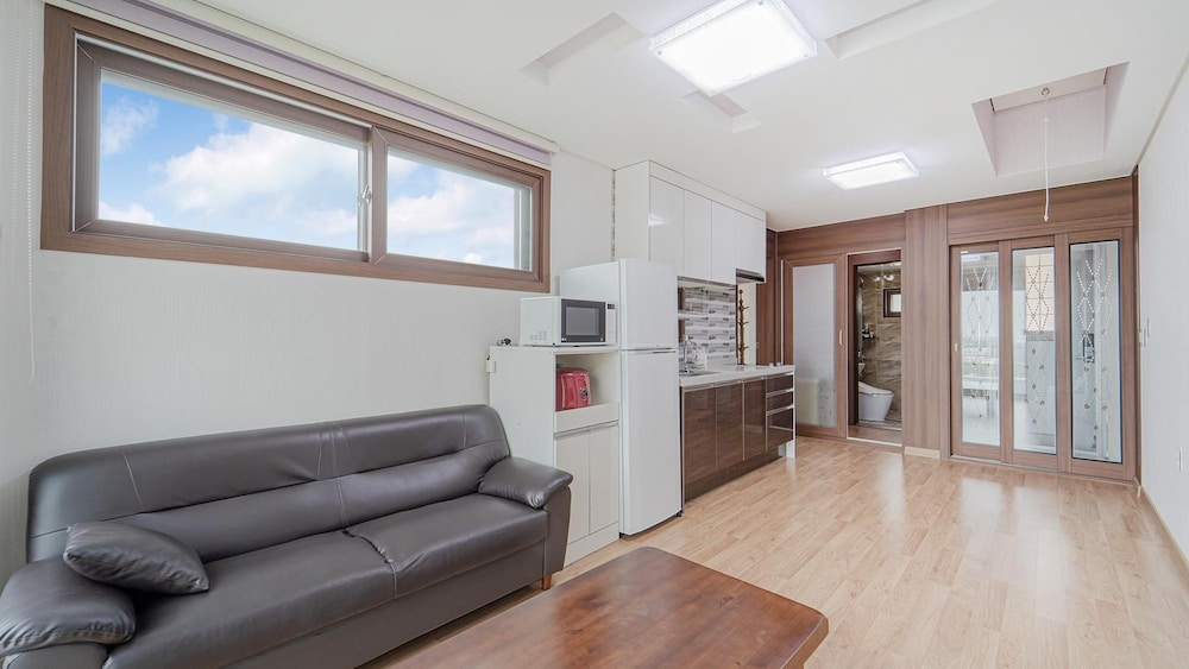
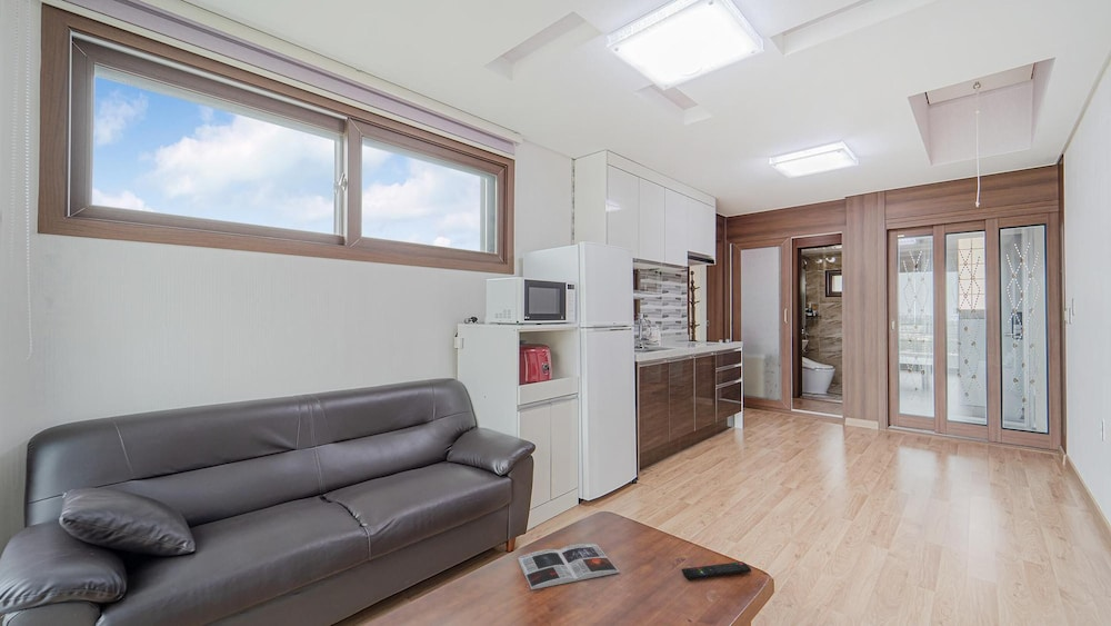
+ remote control [681,560,752,580]
+ magazine [517,543,621,590]
